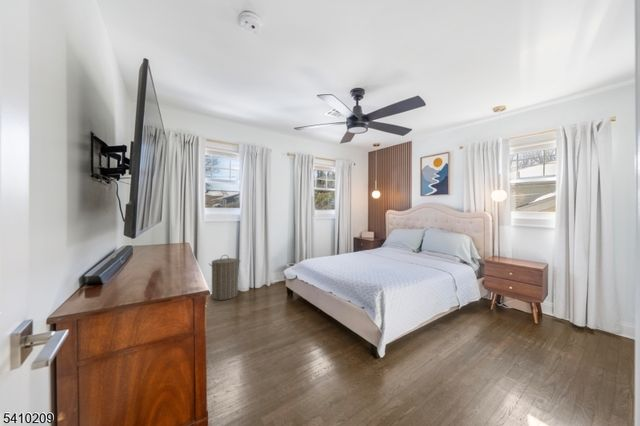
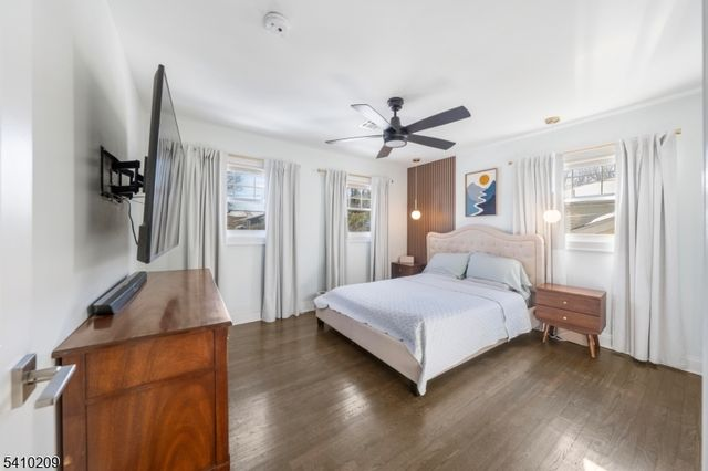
- laundry hamper [208,254,241,301]
